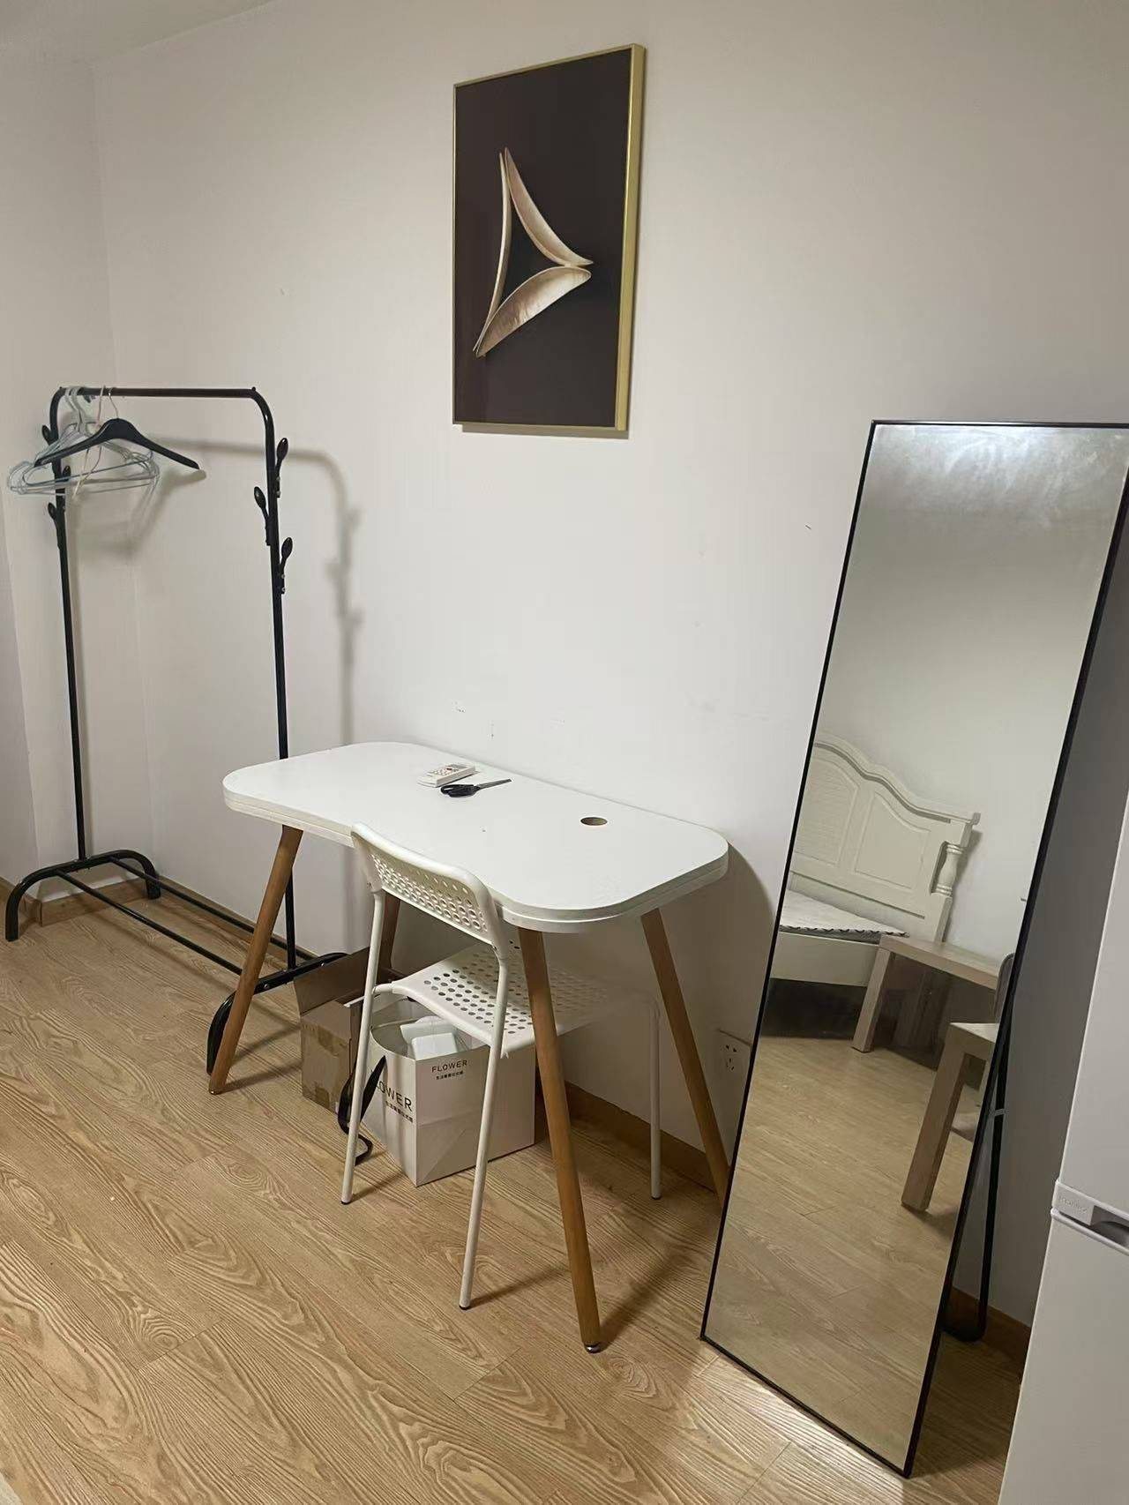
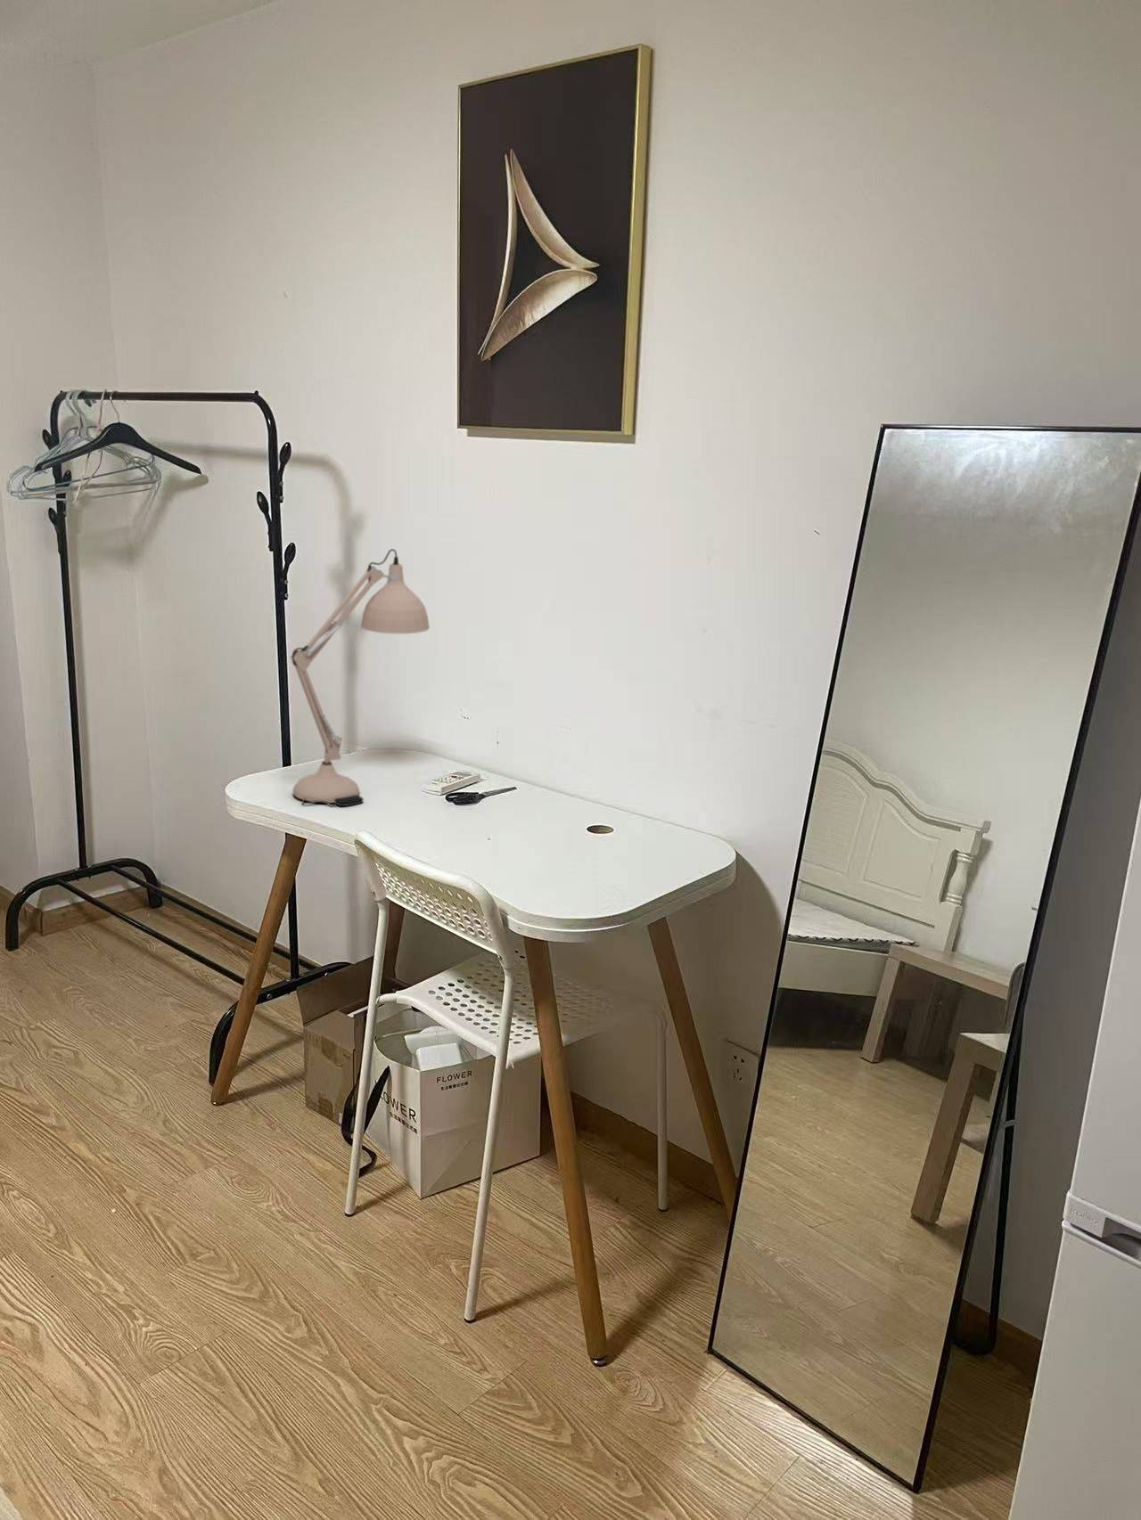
+ desk lamp [290,547,430,807]
